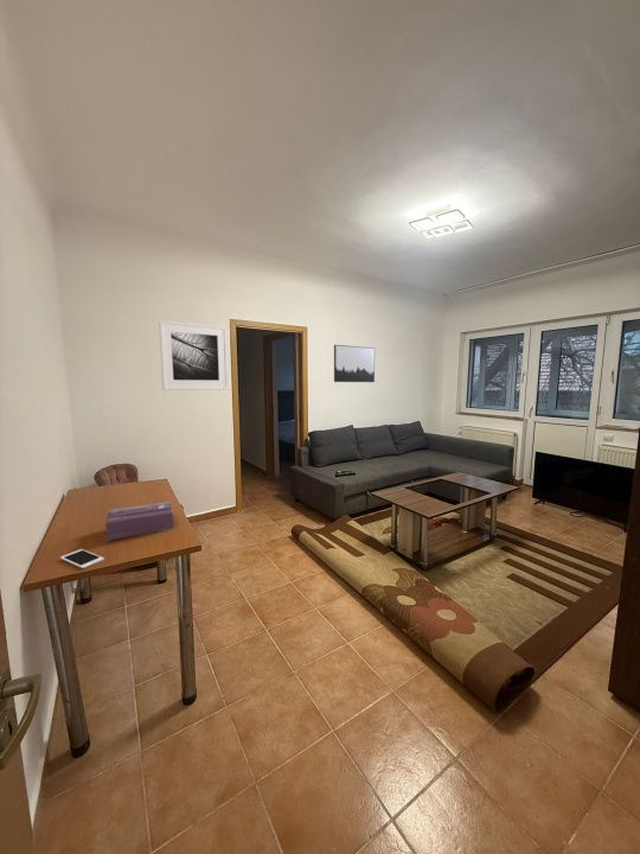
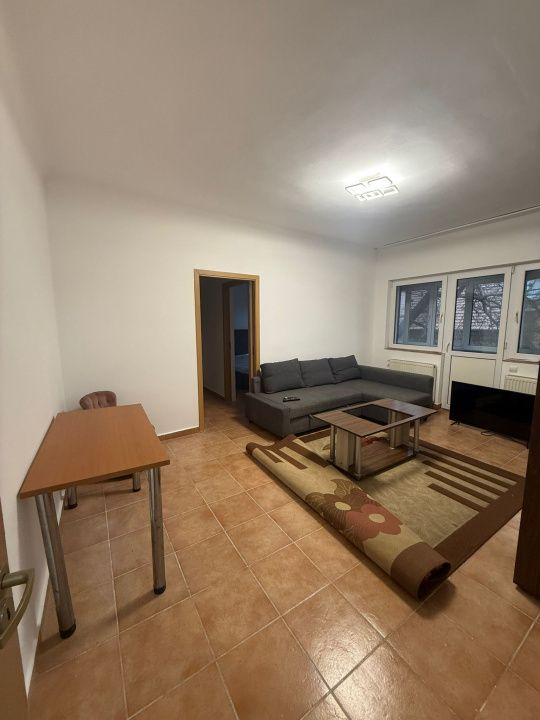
- cell phone [59,548,105,569]
- tissue box [104,501,174,542]
- wall art [333,344,376,383]
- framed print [158,319,230,391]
